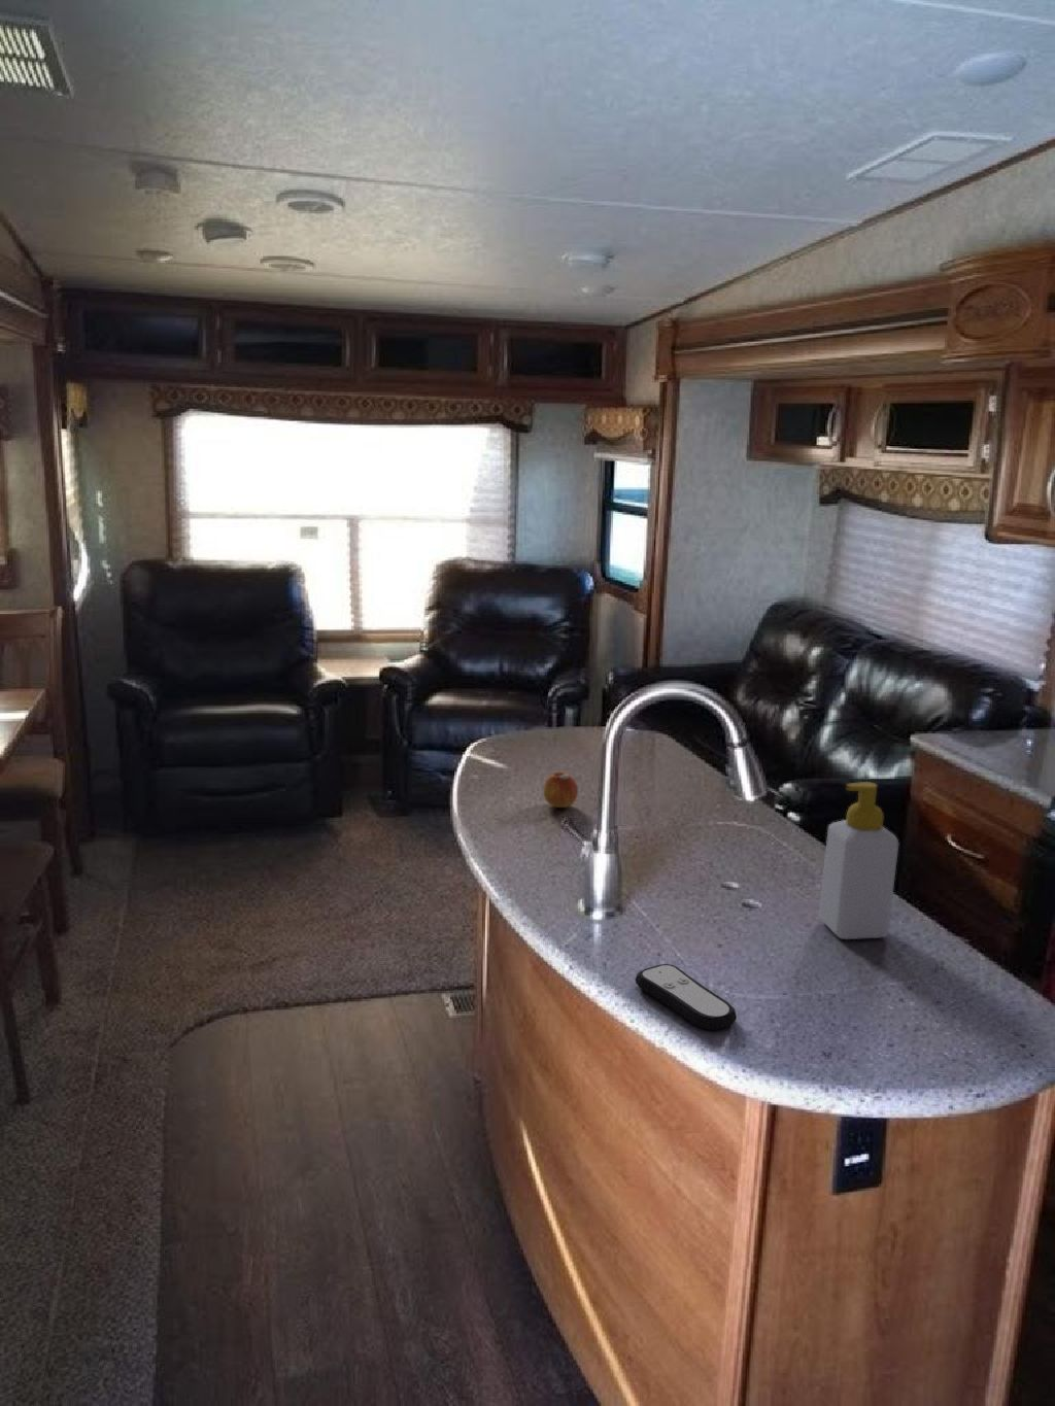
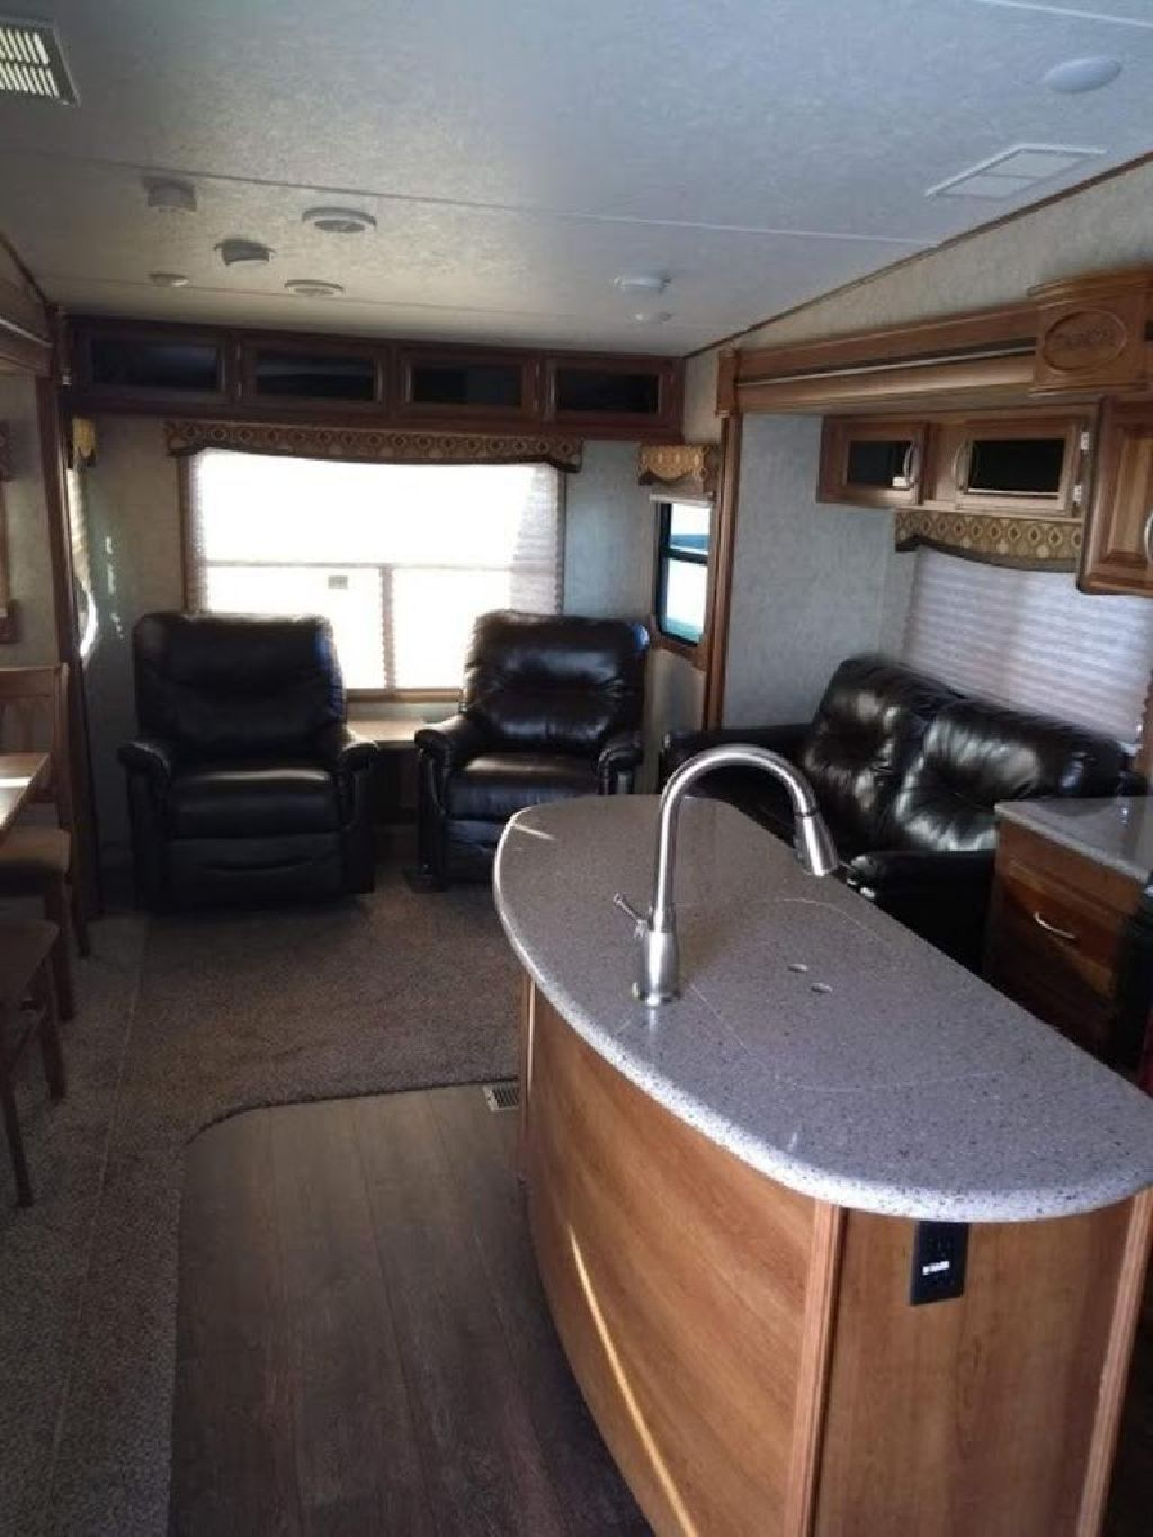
- apple [542,770,578,809]
- remote control [635,963,738,1032]
- soap bottle [818,781,900,941]
